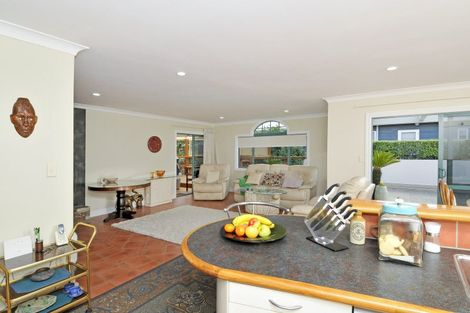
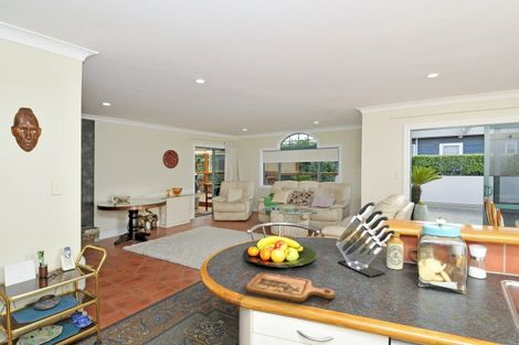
+ cutting board [245,272,336,303]
